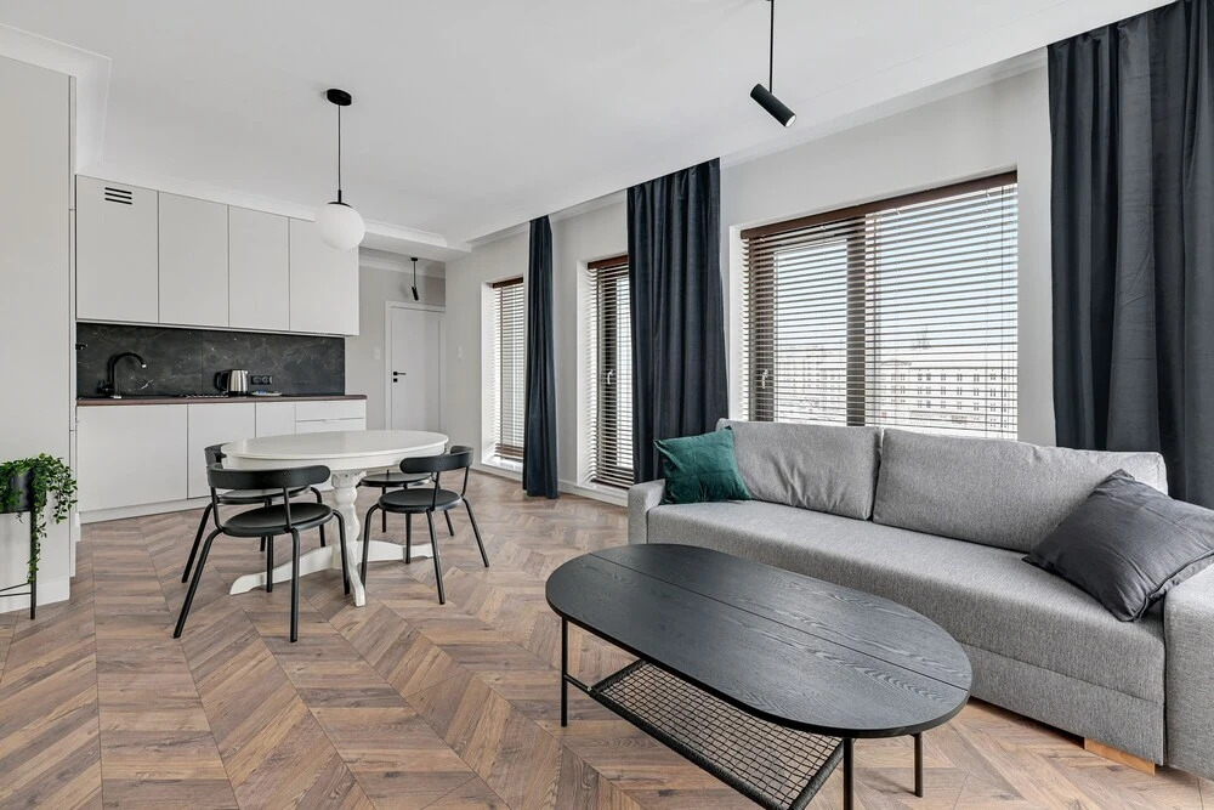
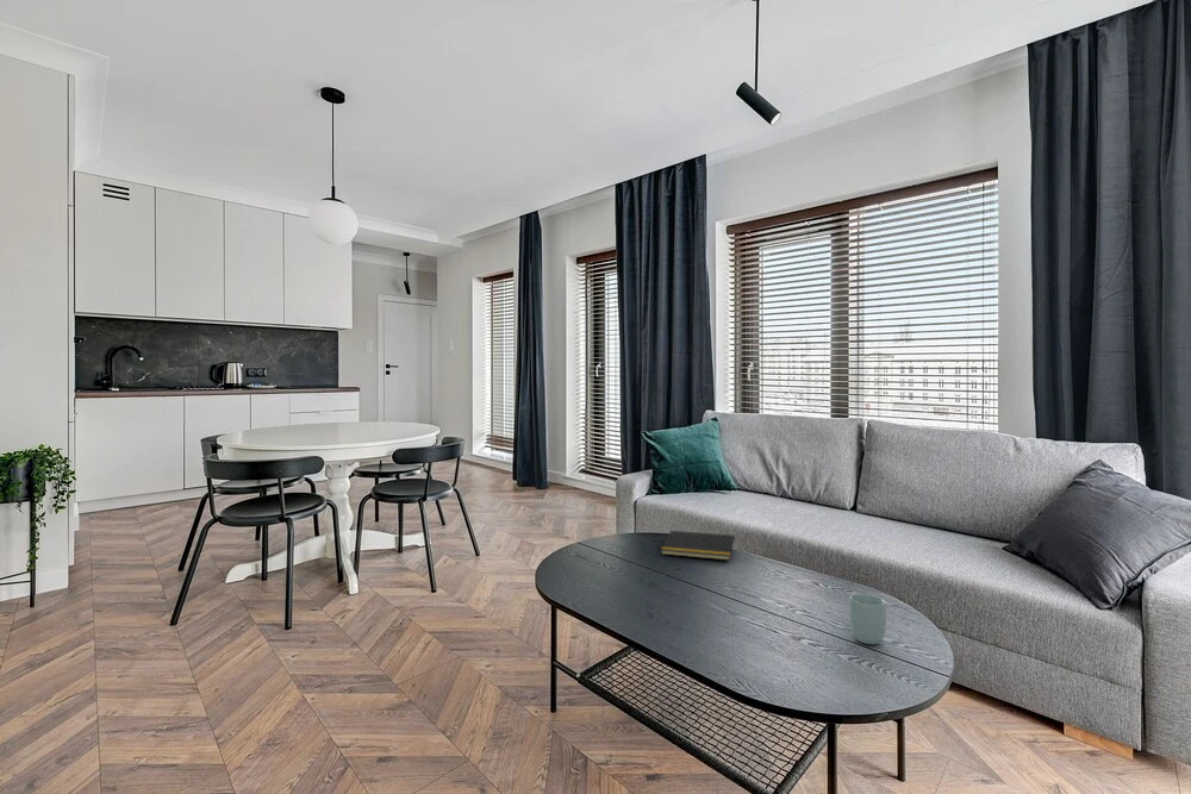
+ cup [848,593,887,645]
+ notepad [660,530,736,562]
